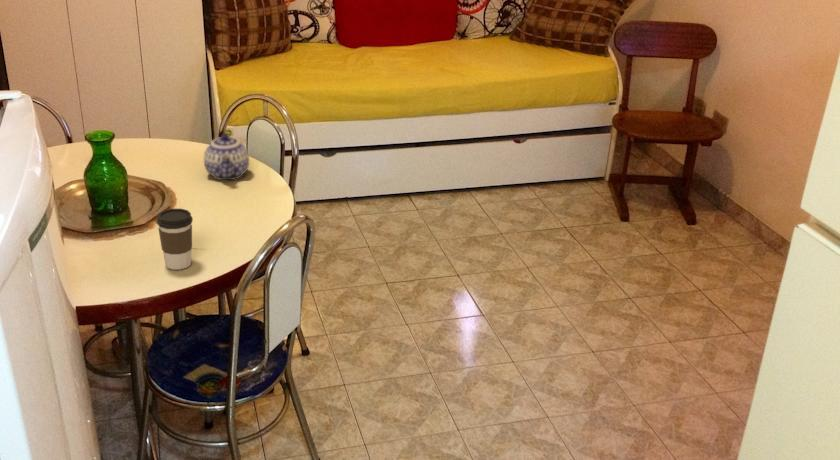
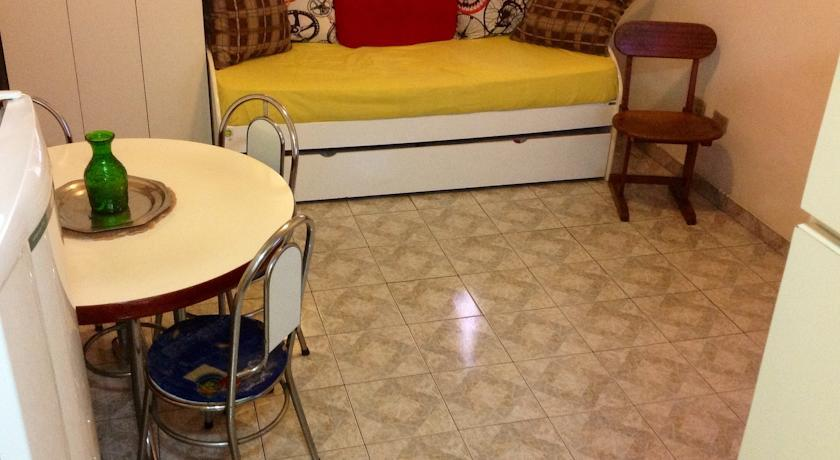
- coffee cup [156,208,194,271]
- teapot [203,132,250,181]
